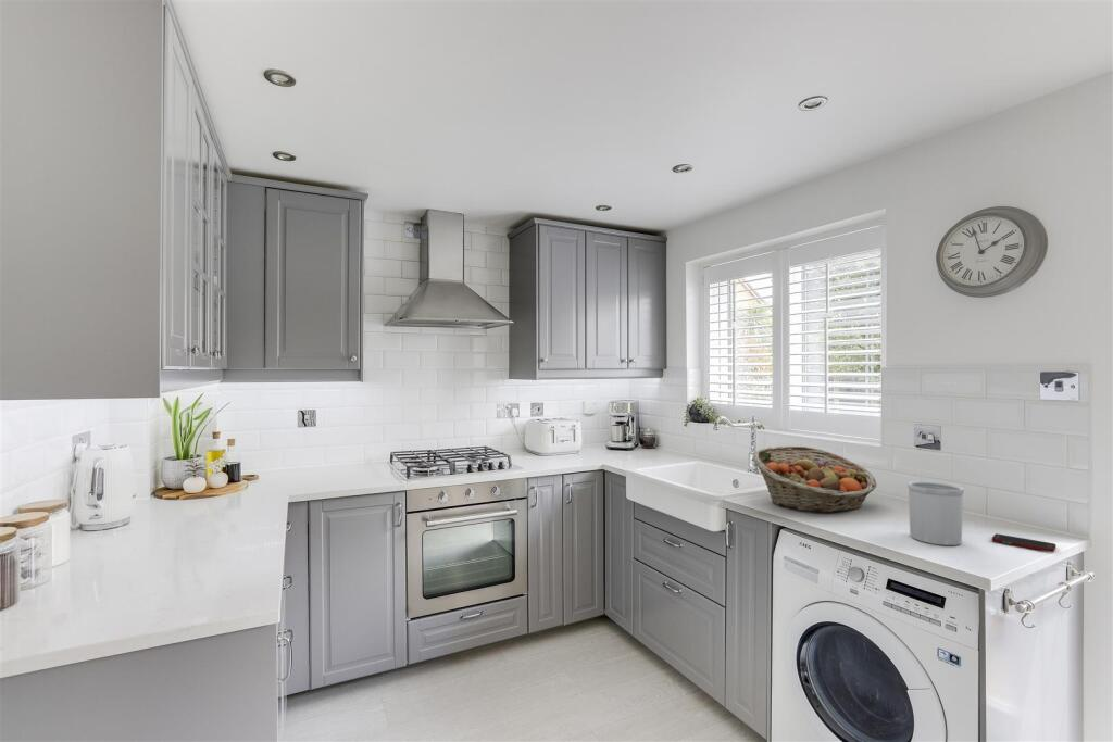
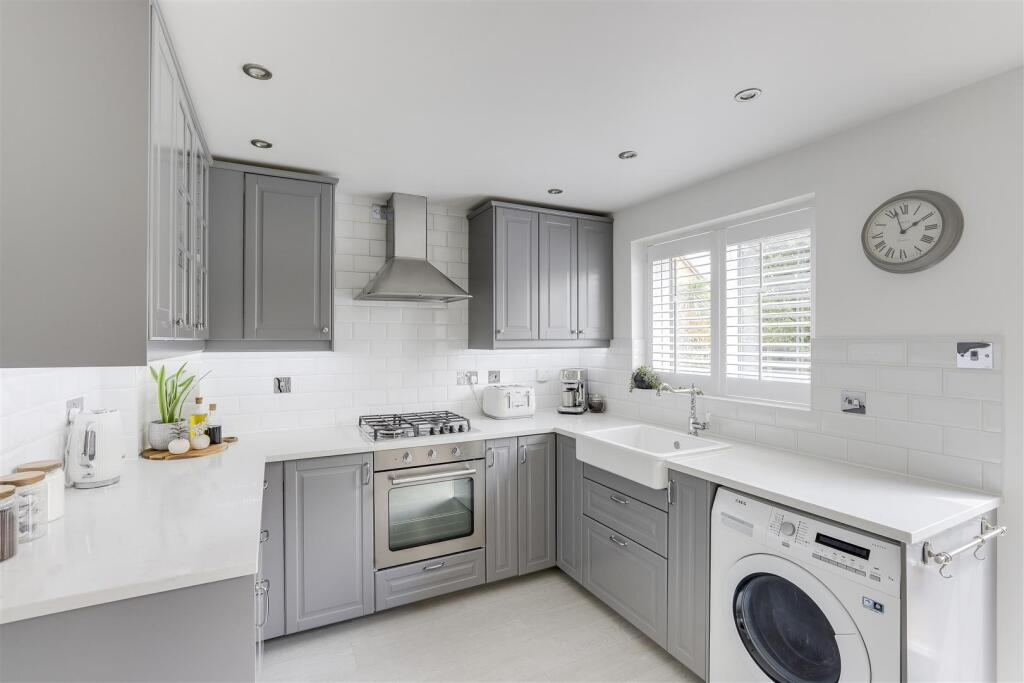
- utensil holder [906,480,965,546]
- fruit basket [751,445,878,514]
- cell phone [991,532,1058,553]
